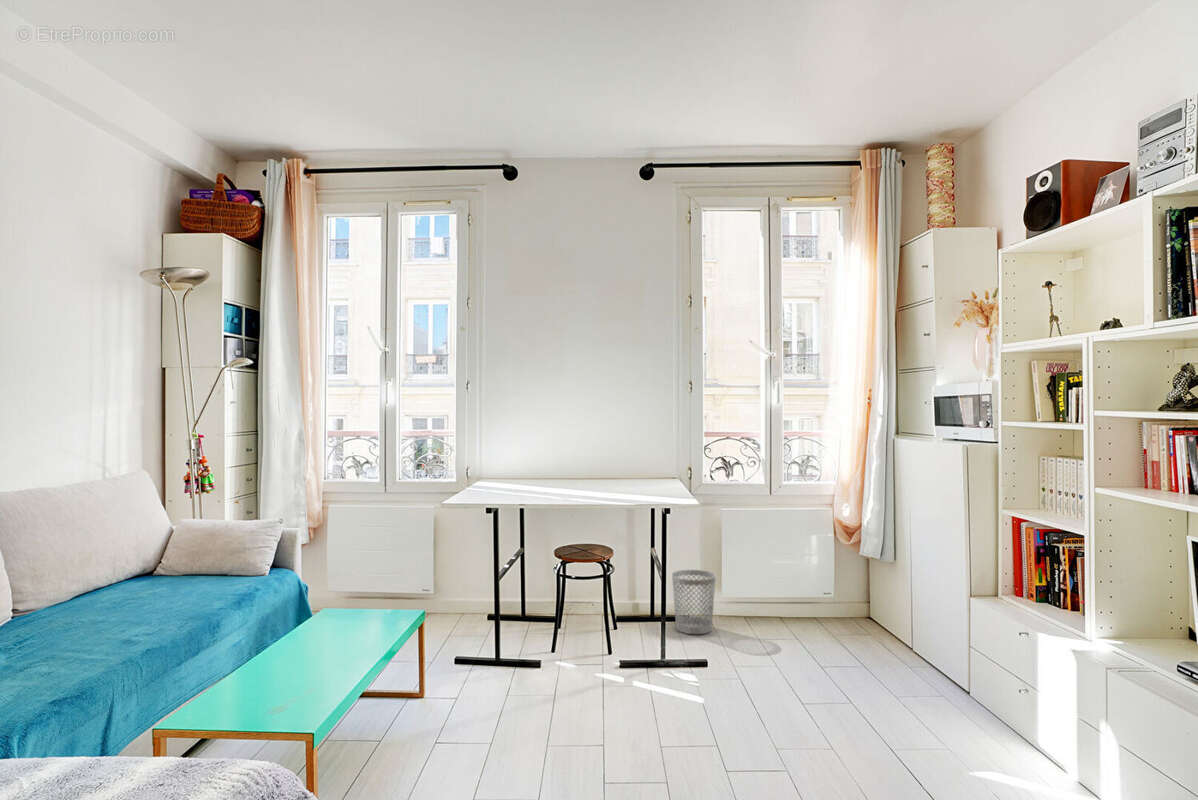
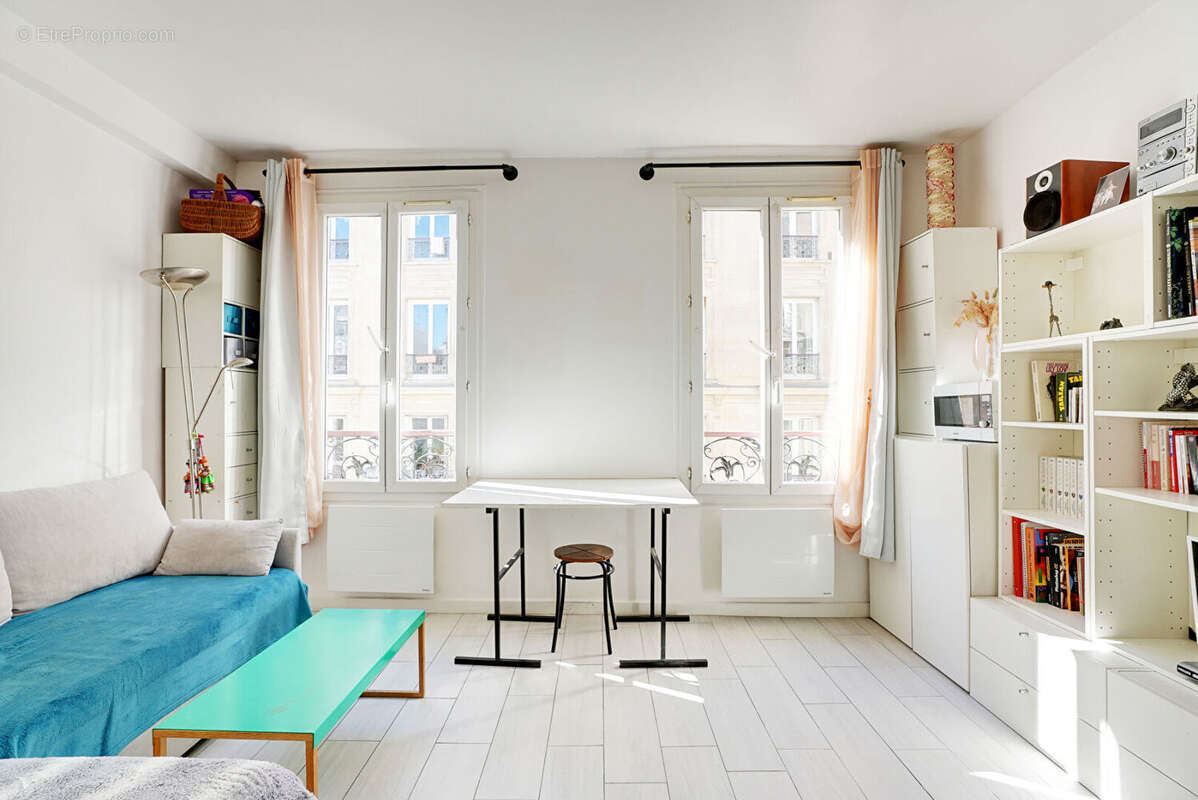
- wastebasket [671,569,717,635]
